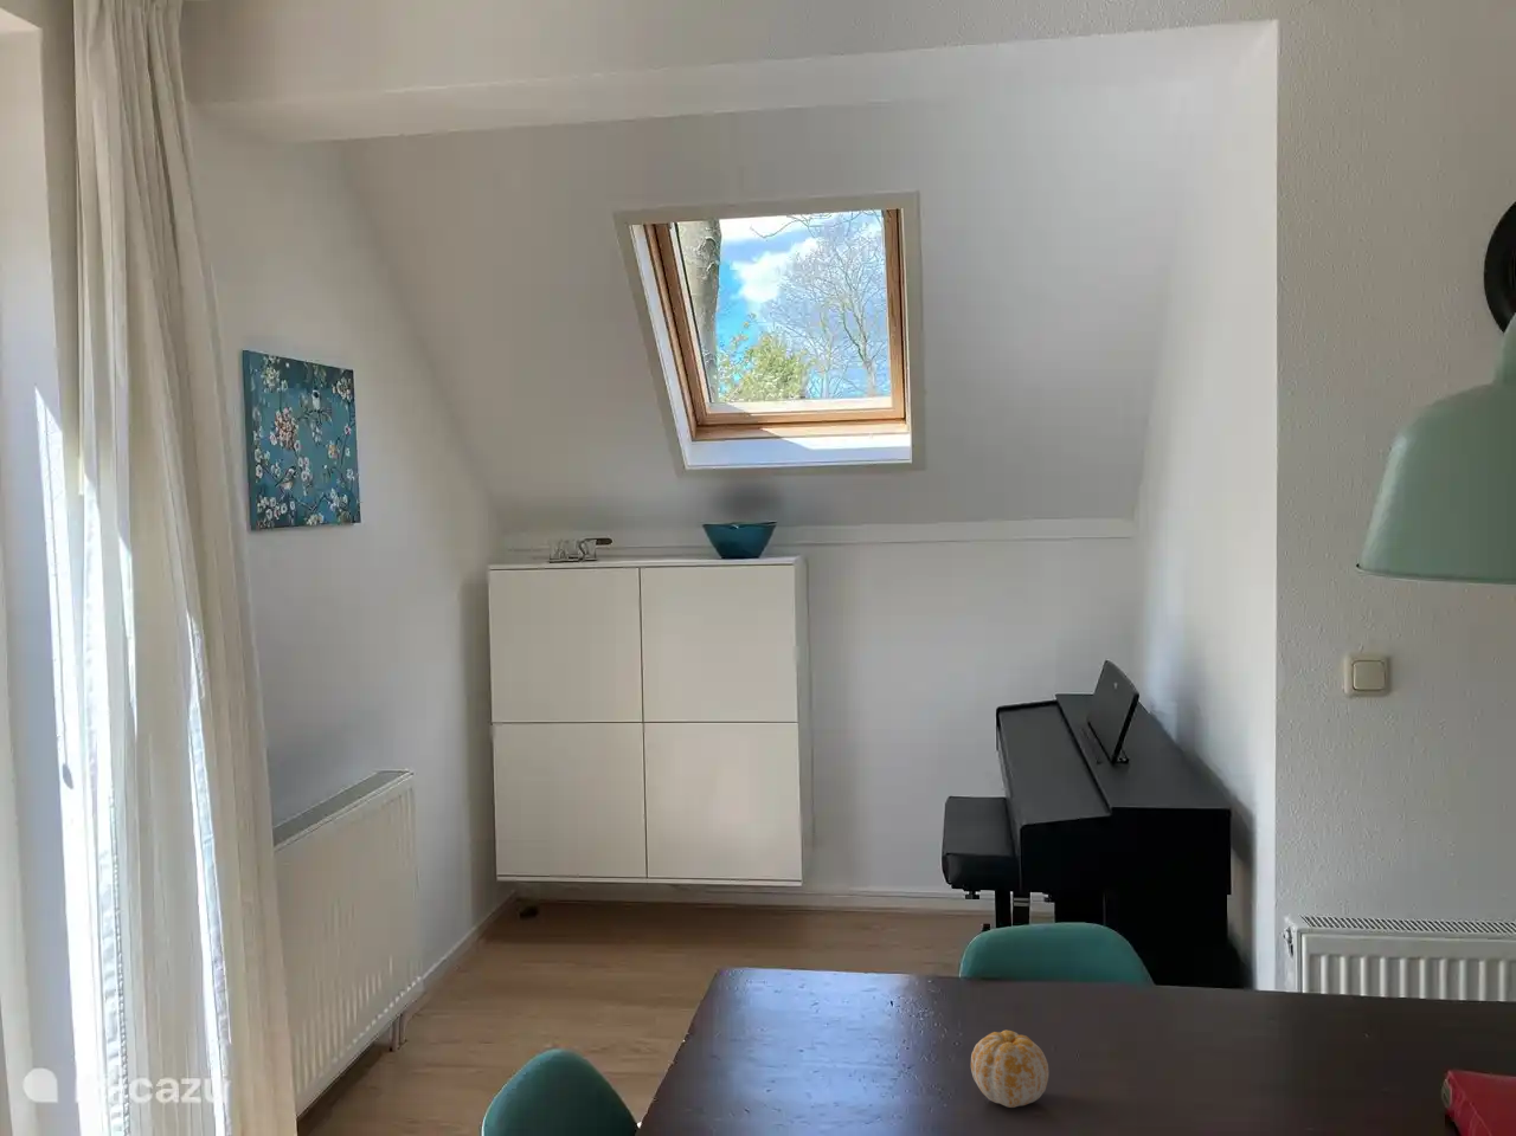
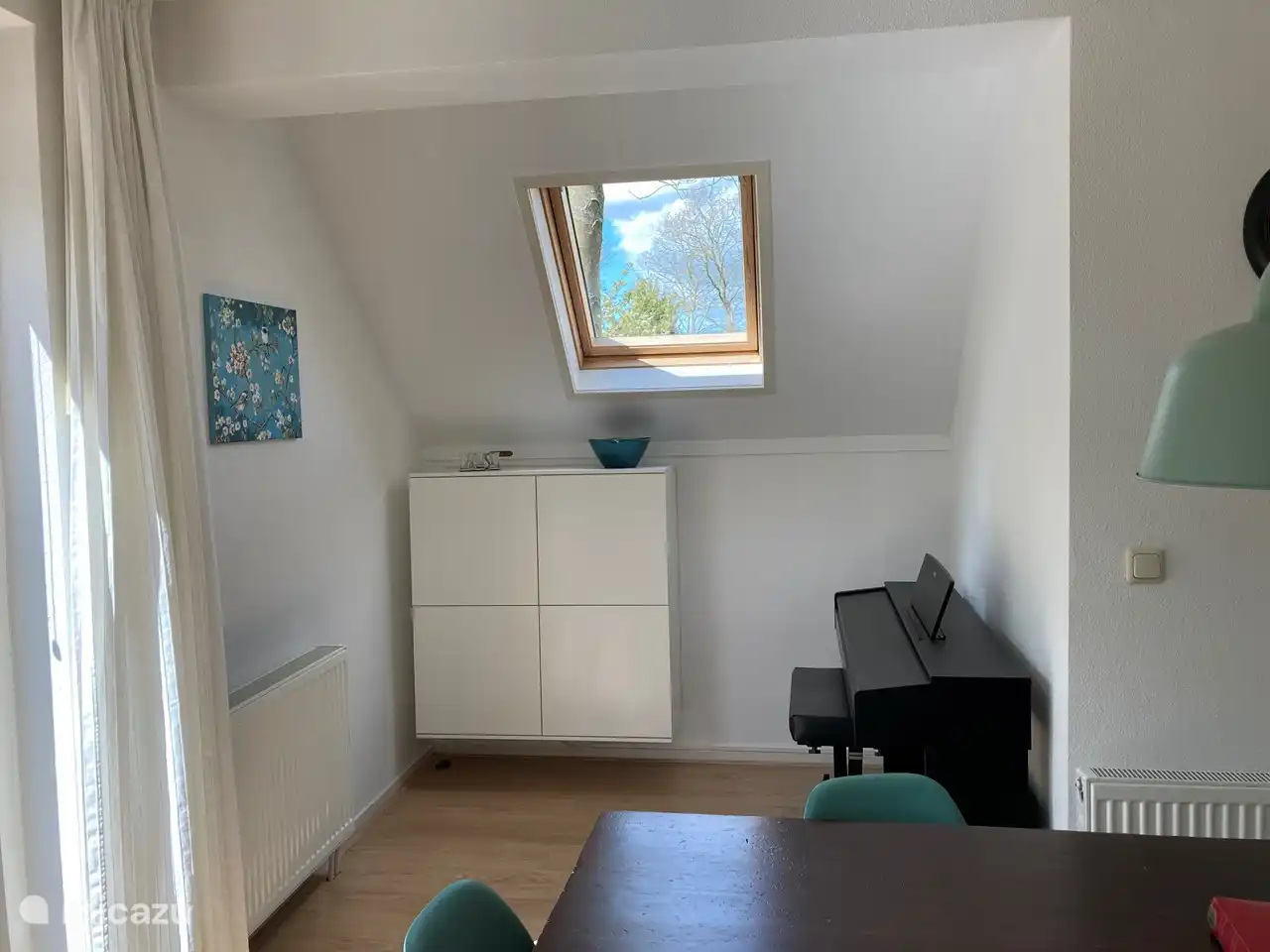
- fruit [970,1030,1050,1109]
